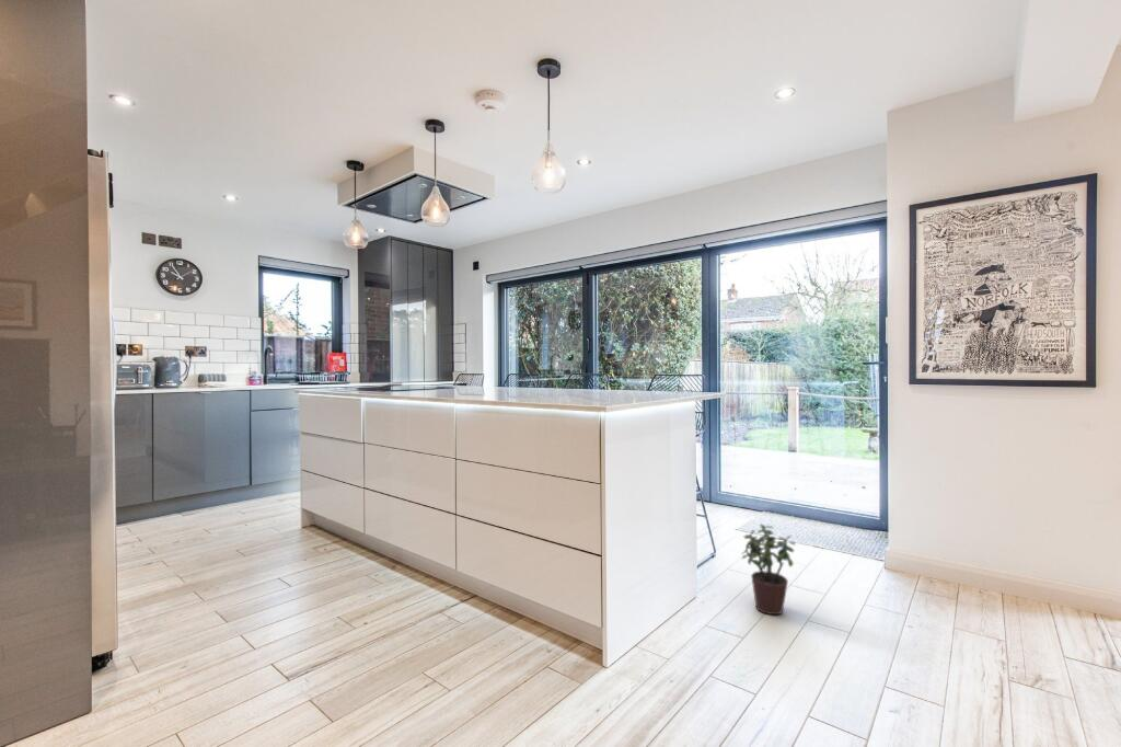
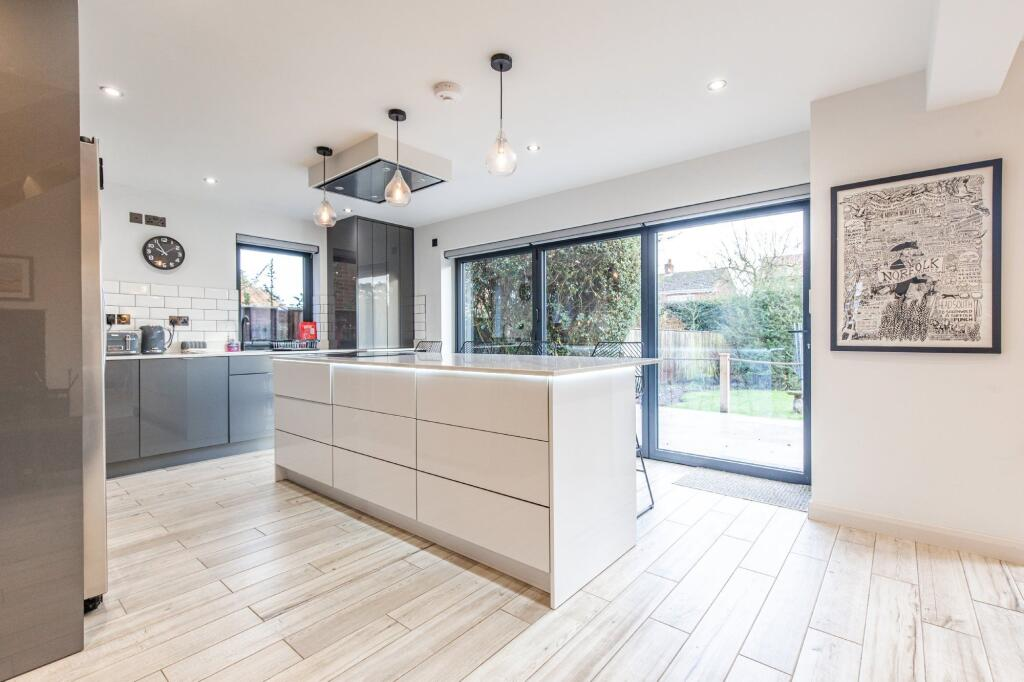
- potted plant [741,524,797,616]
